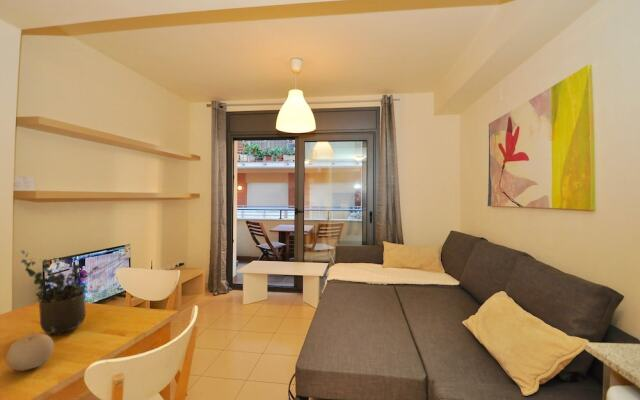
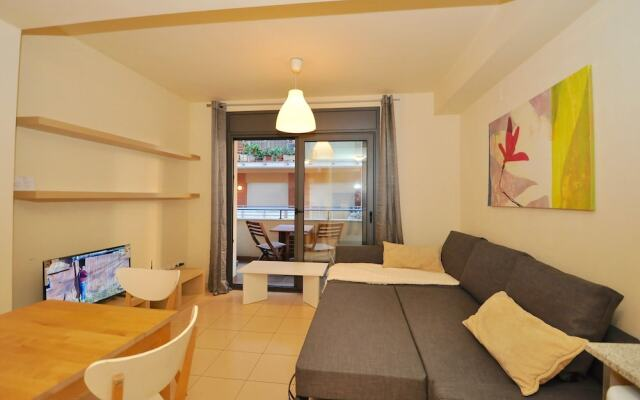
- potted plant [20,249,100,336]
- fruit [5,333,55,372]
